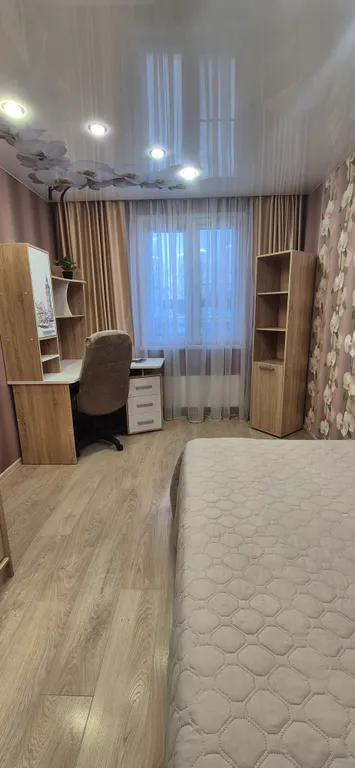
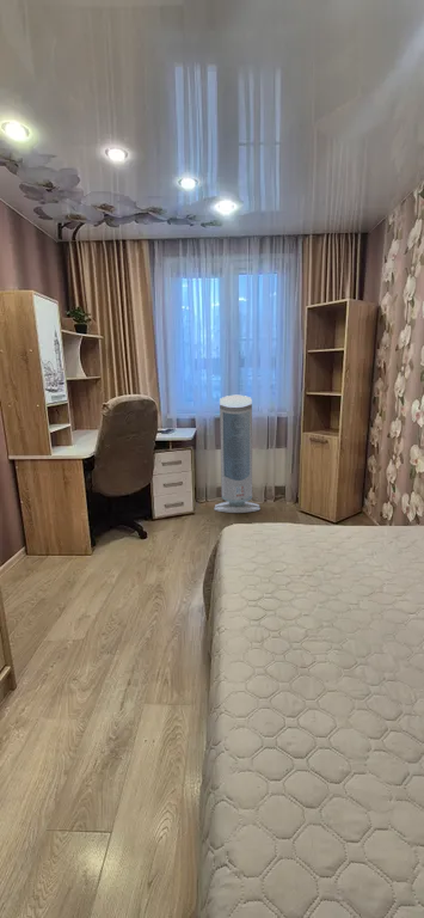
+ air purifier [214,394,260,514]
